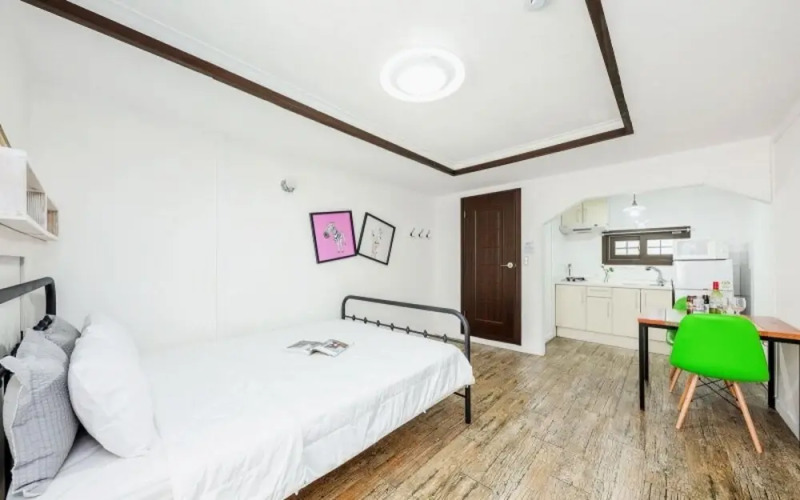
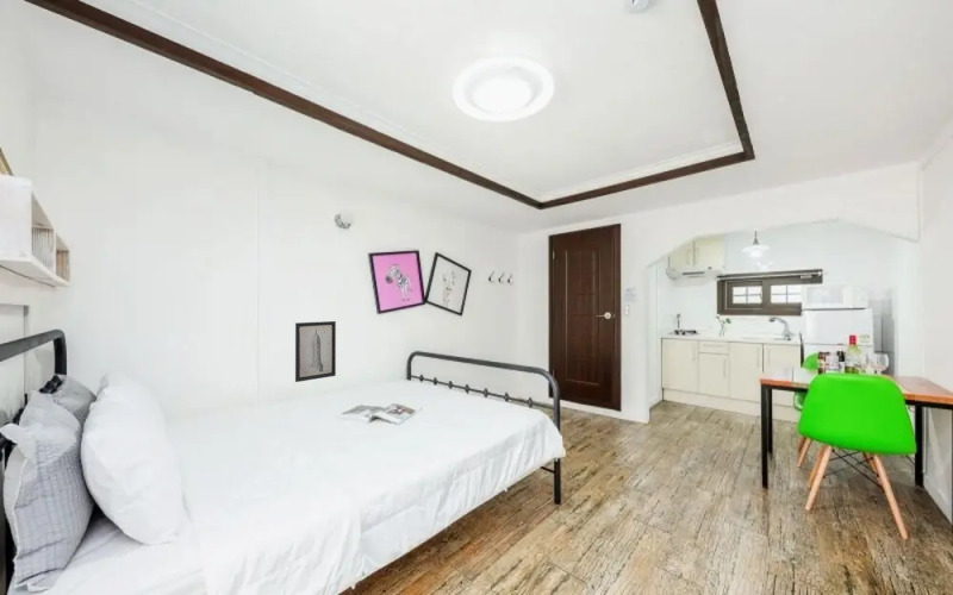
+ wall art [294,320,337,383]
